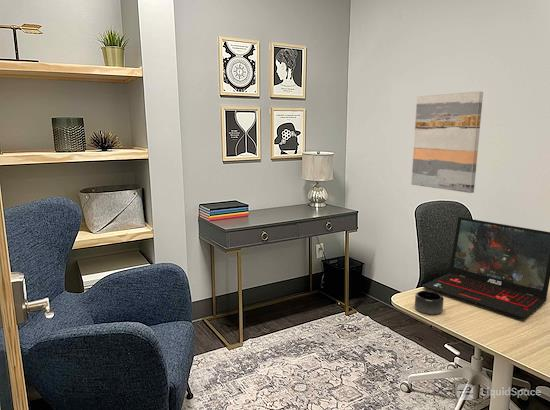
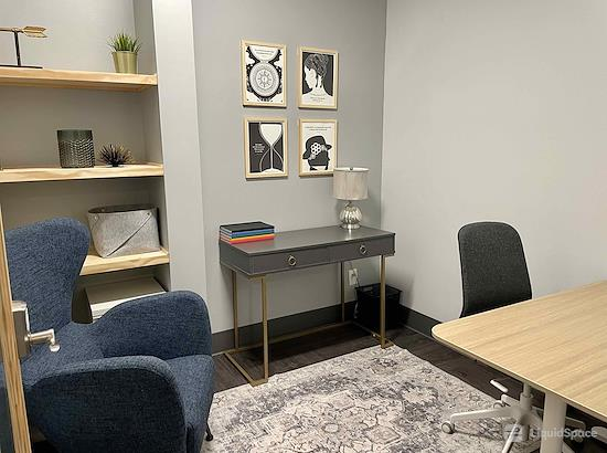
- laptop [421,216,550,320]
- mug [414,290,445,315]
- wall art [411,91,484,194]
